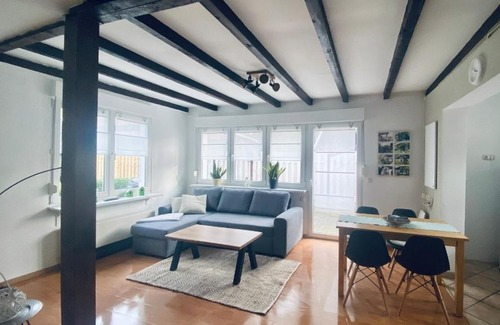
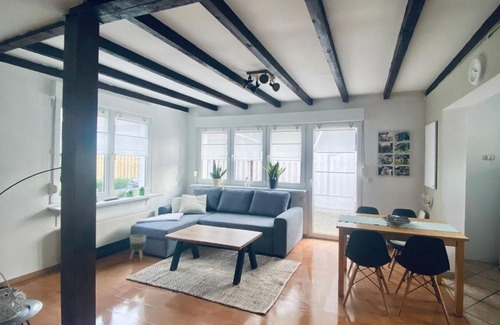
+ planter [129,233,147,262]
